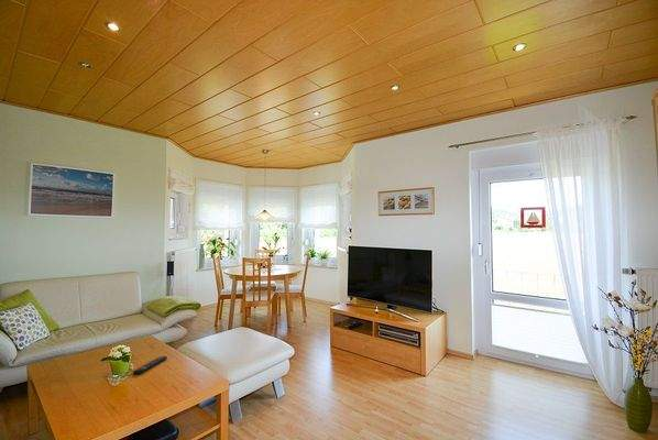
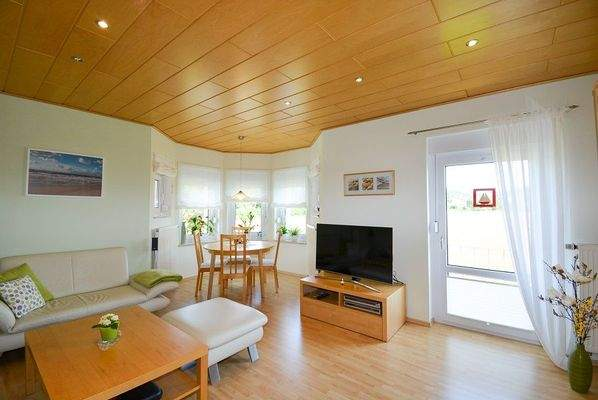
- remote control [132,355,168,375]
